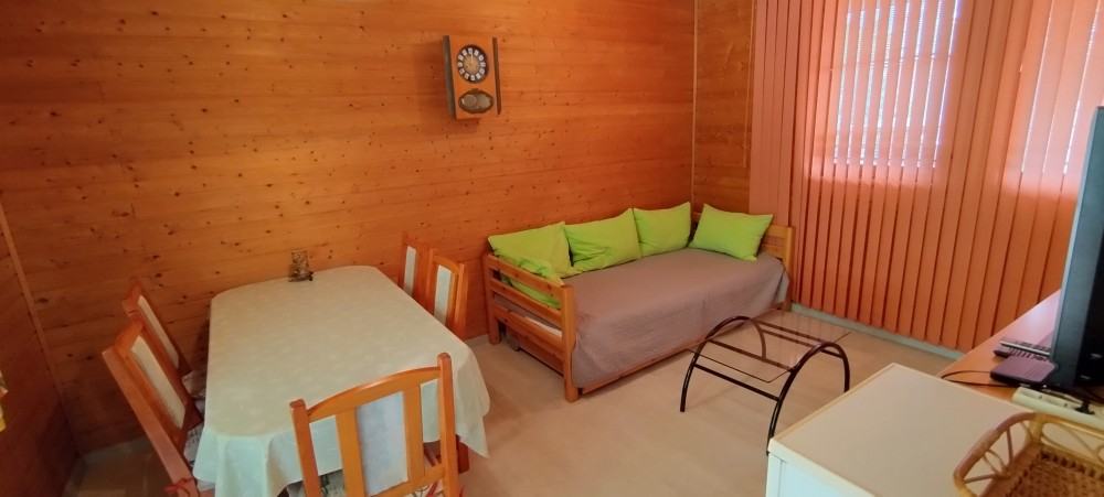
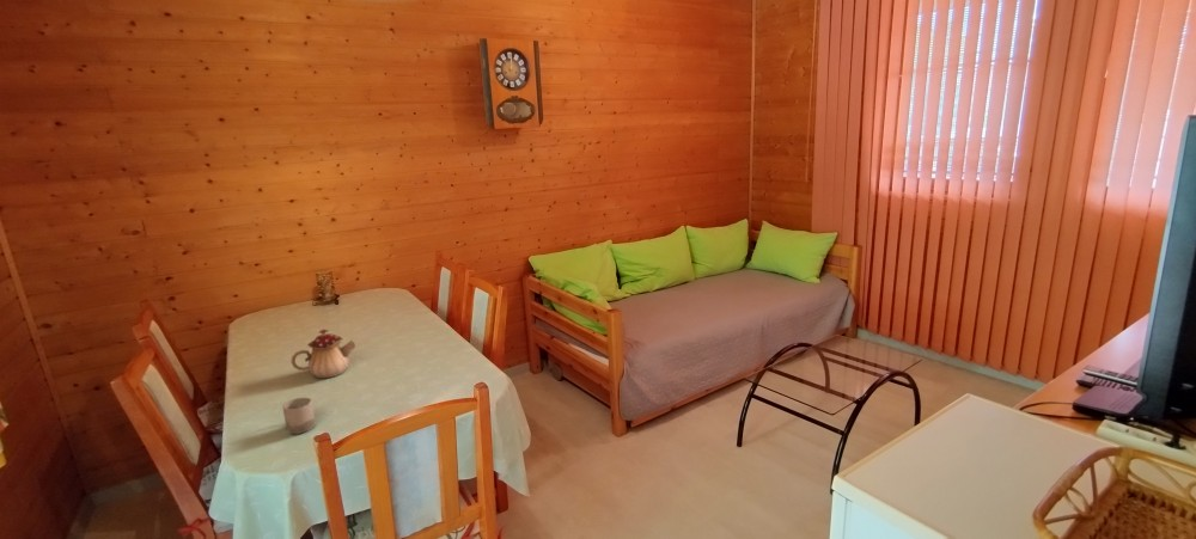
+ teapot [289,329,356,379]
+ cup [281,397,316,435]
